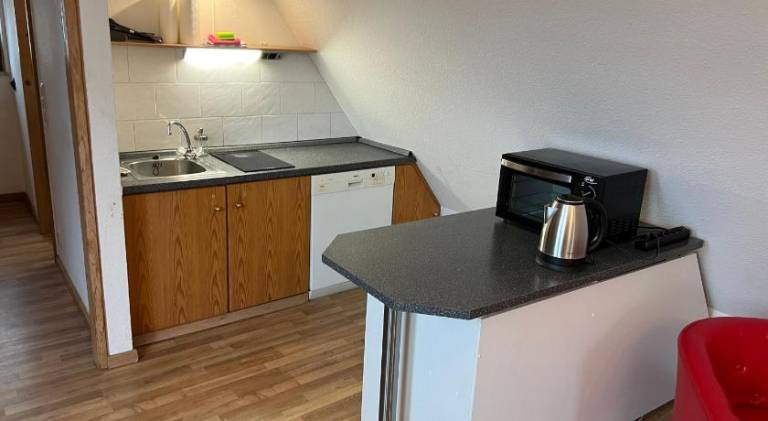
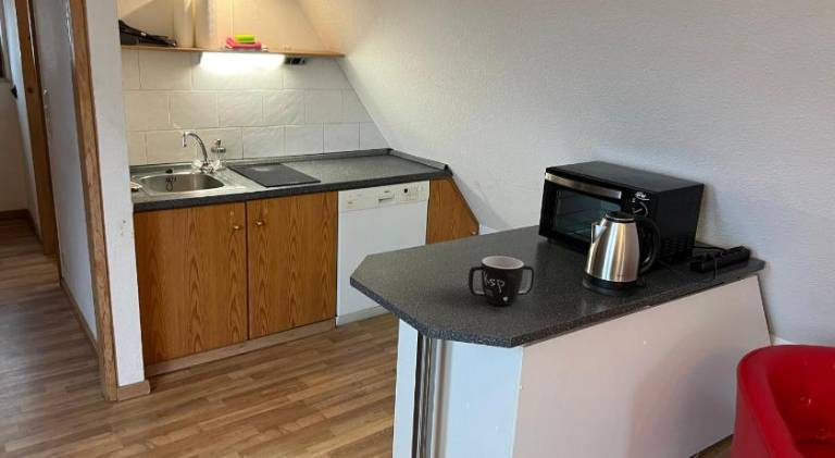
+ mug [468,255,535,306]
